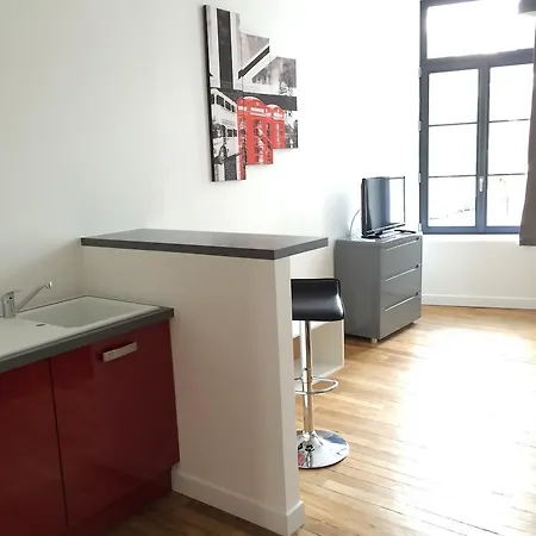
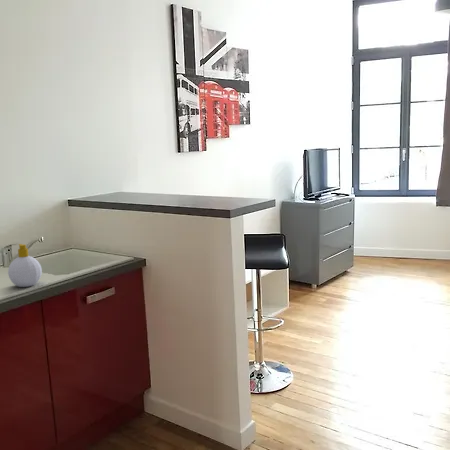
+ soap bottle [7,243,43,288]
